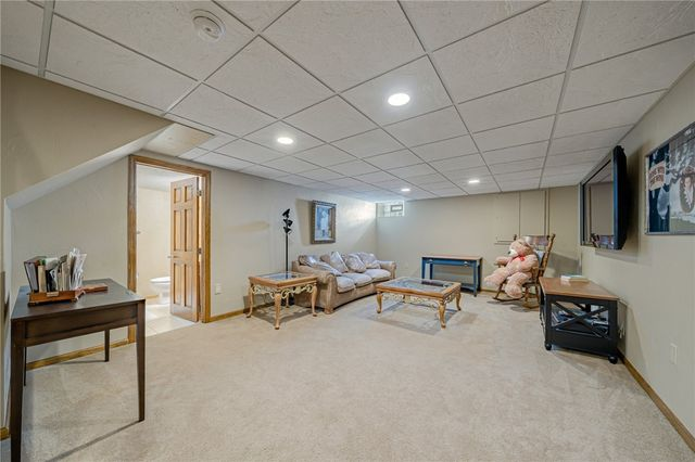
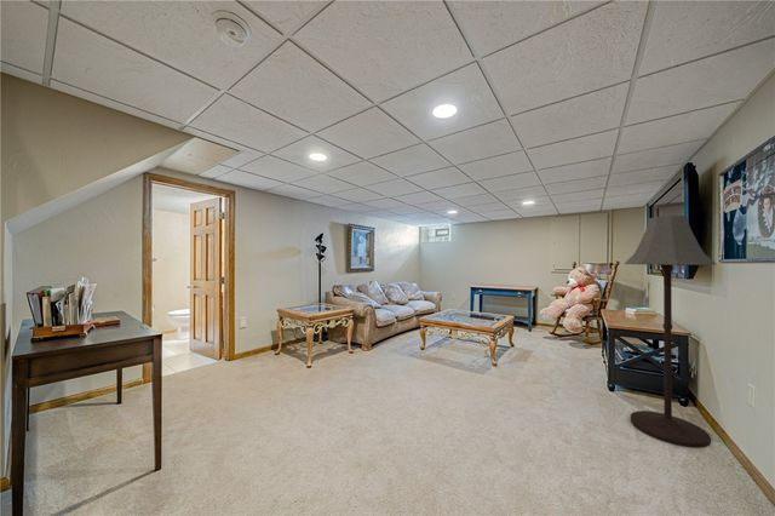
+ floor lamp [624,214,717,449]
